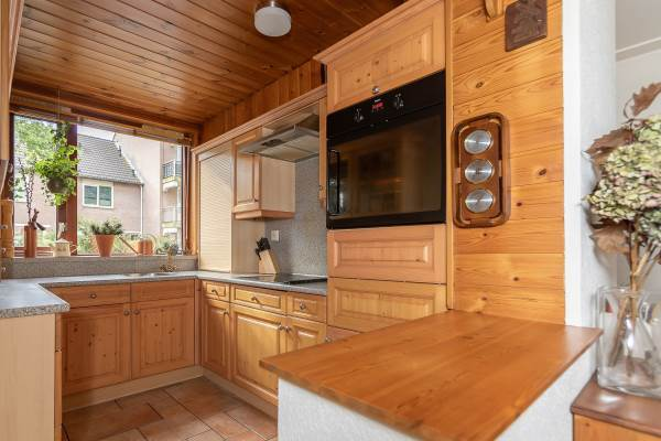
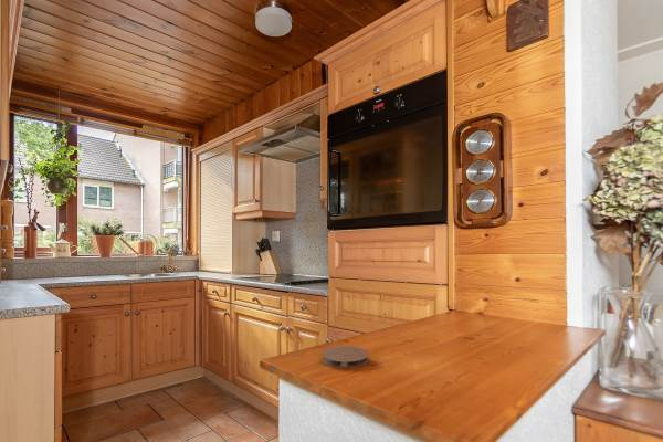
+ coaster [322,345,369,369]
